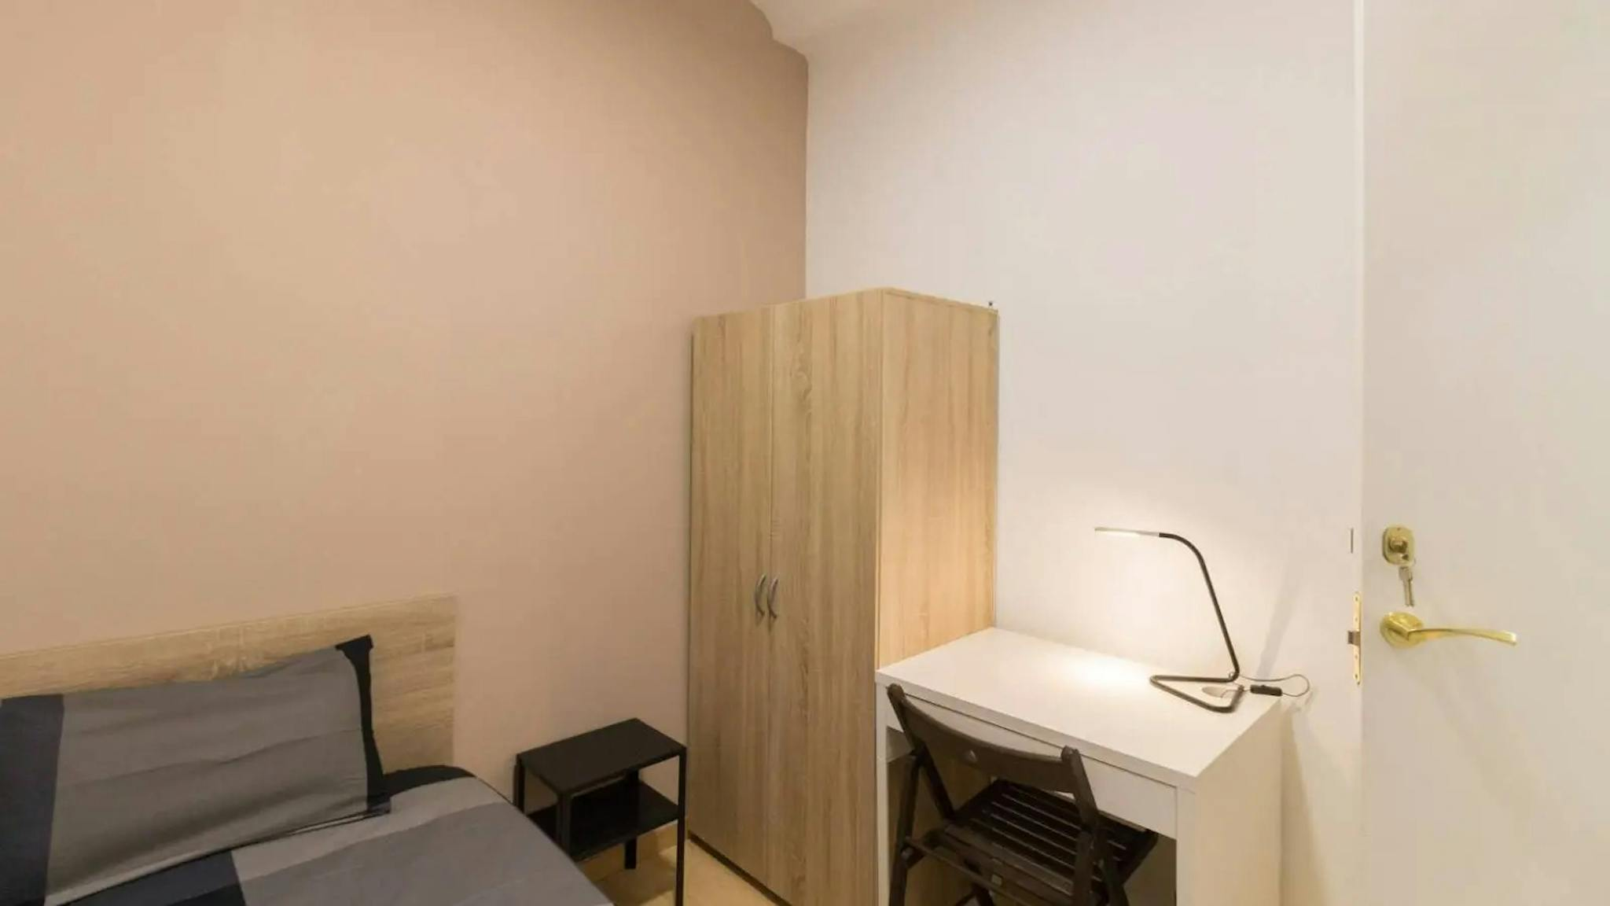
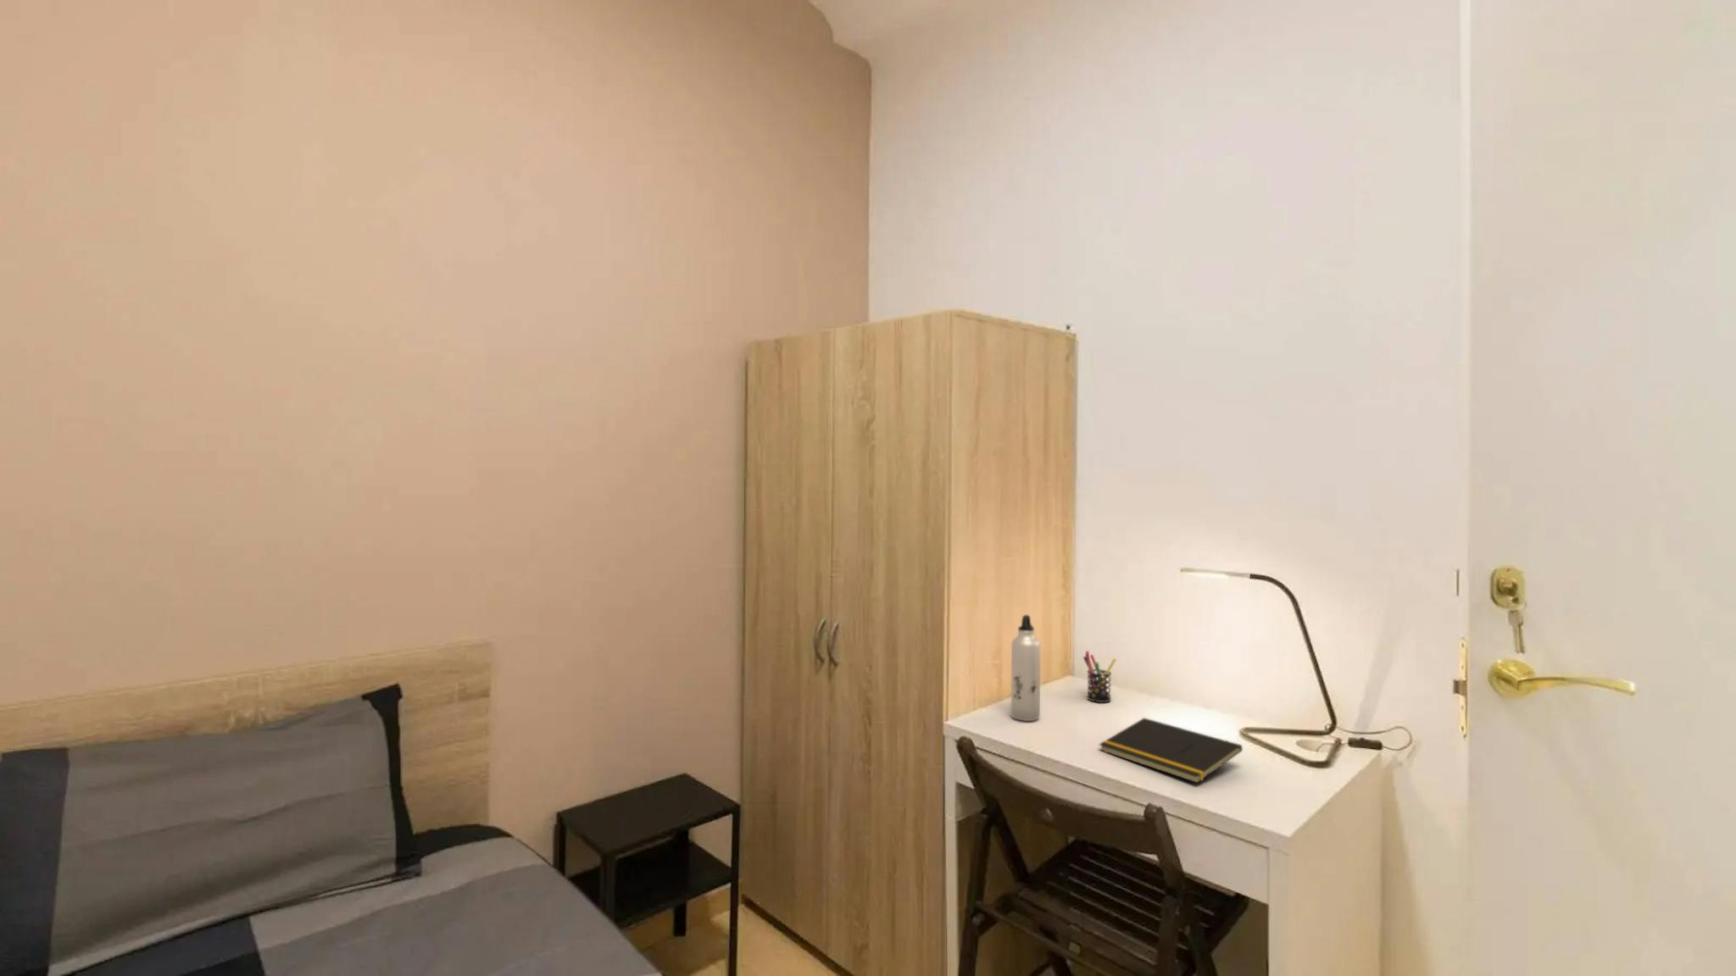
+ pen holder [1083,649,1117,703]
+ notepad [1098,716,1244,784]
+ water bottle [1010,614,1041,722]
